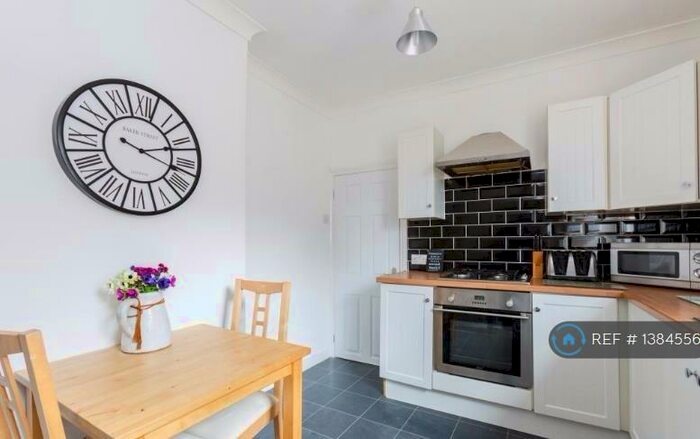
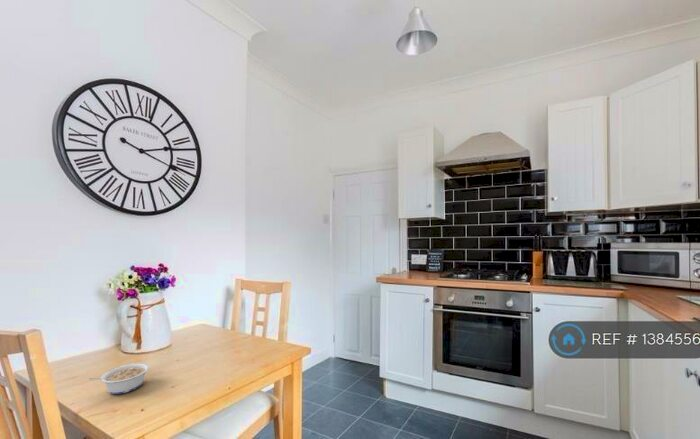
+ legume [88,362,151,395]
